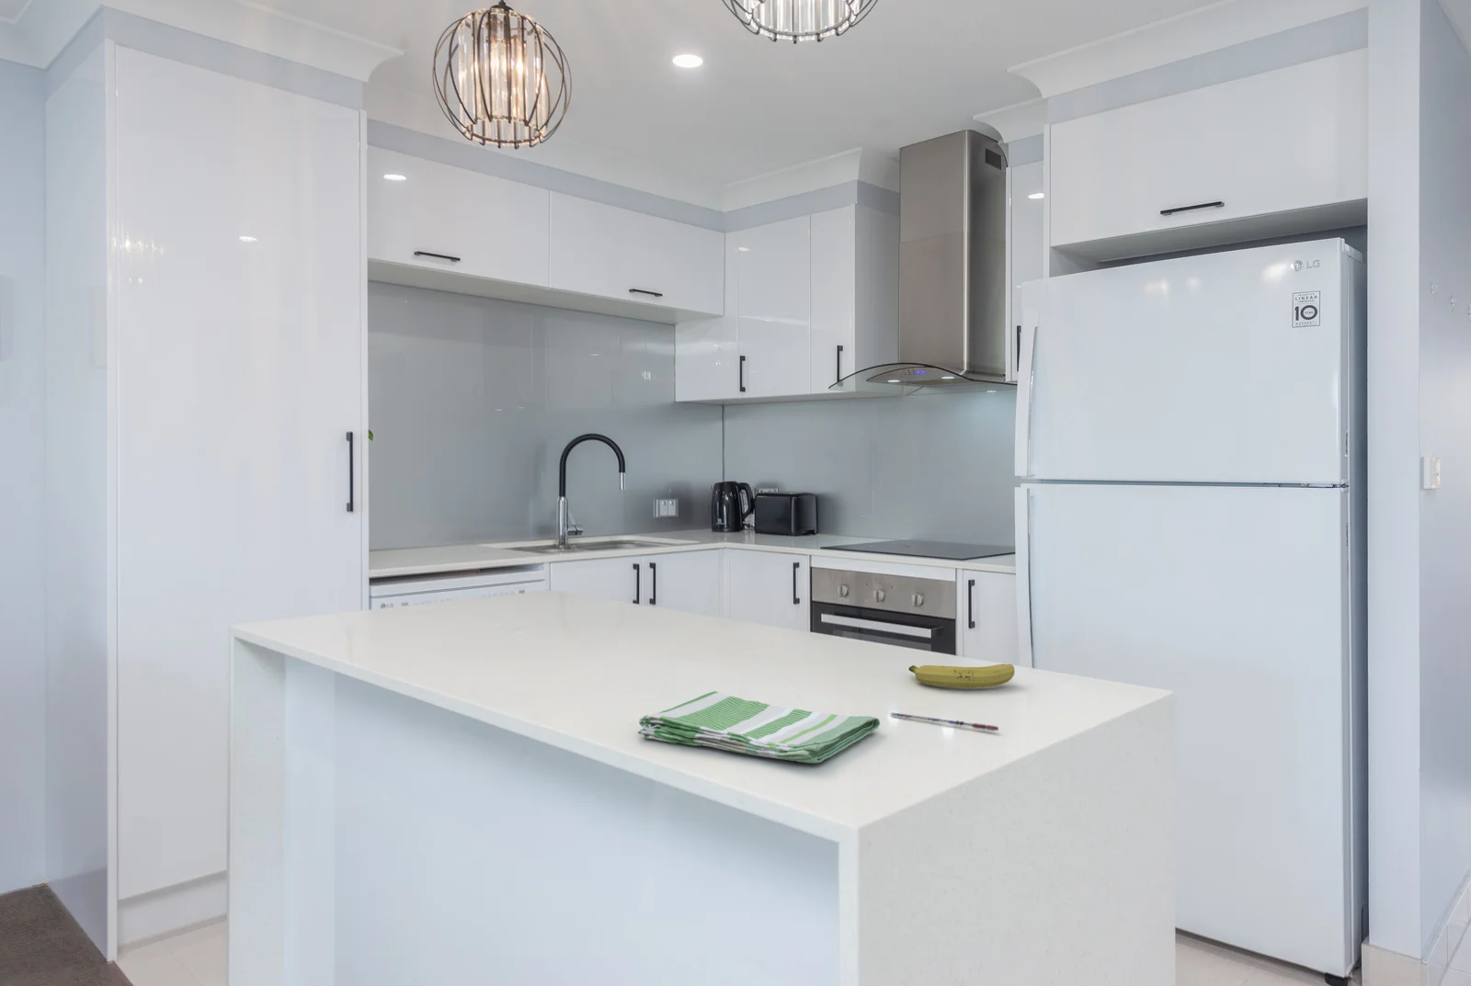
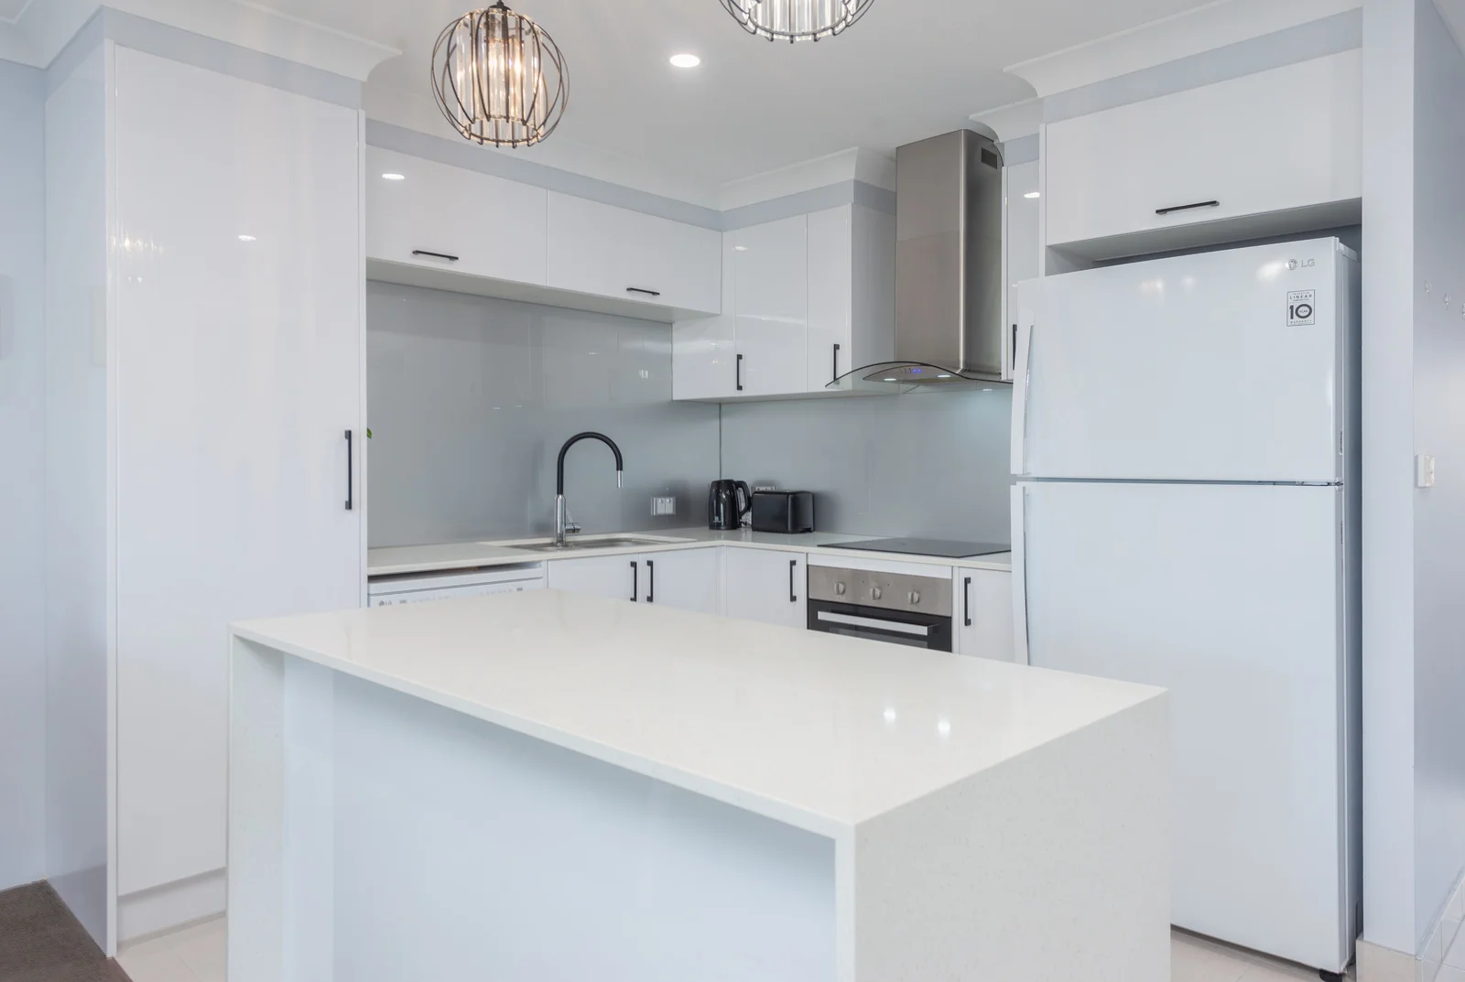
- pen [890,712,1000,732]
- dish towel [638,690,881,765]
- fruit [908,664,1015,689]
